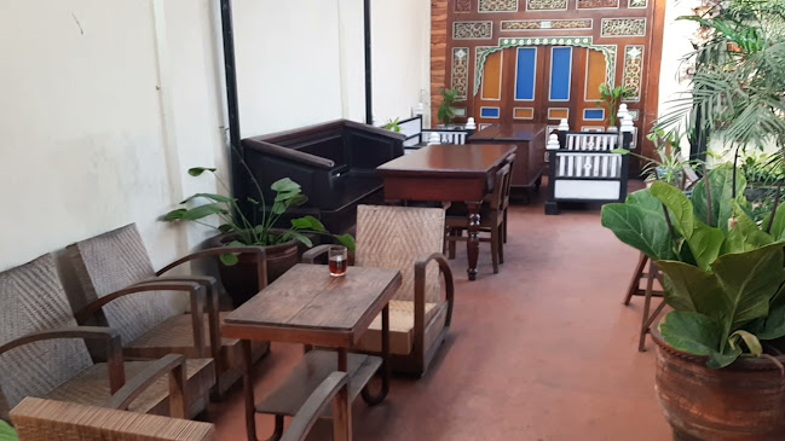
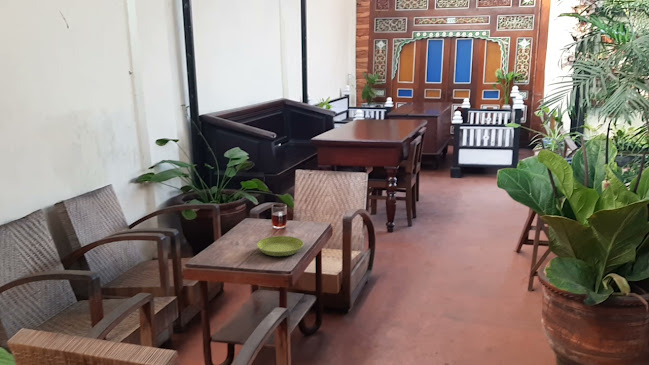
+ saucer [256,235,305,257]
